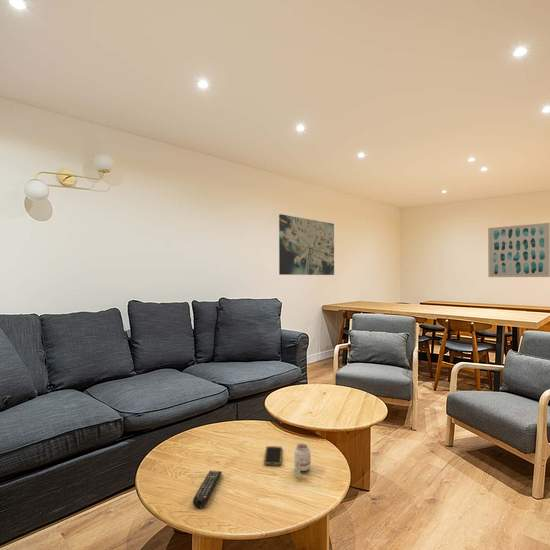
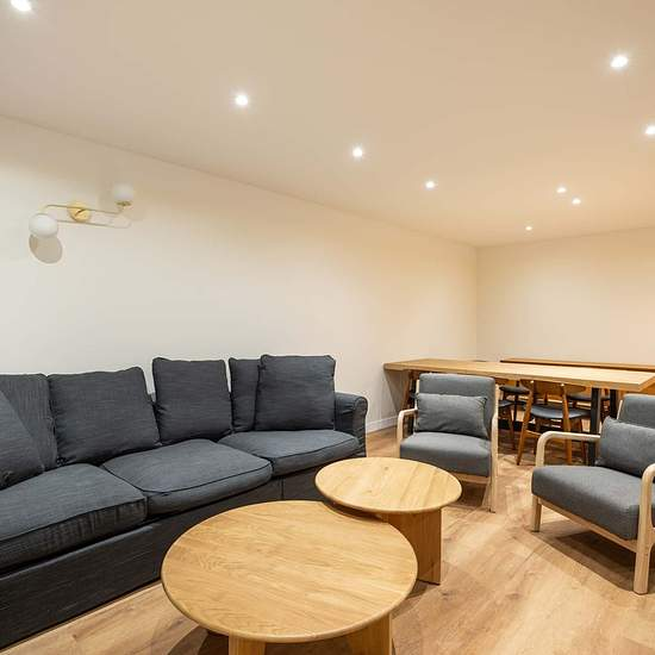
- candle [293,442,312,479]
- remote control [192,470,223,508]
- wall art [487,222,550,278]
- smartphone [263,445,283,465]
- wall art [278,213,335,276]
